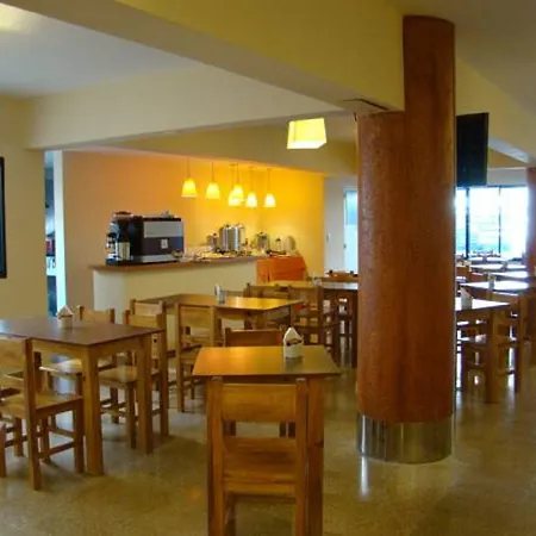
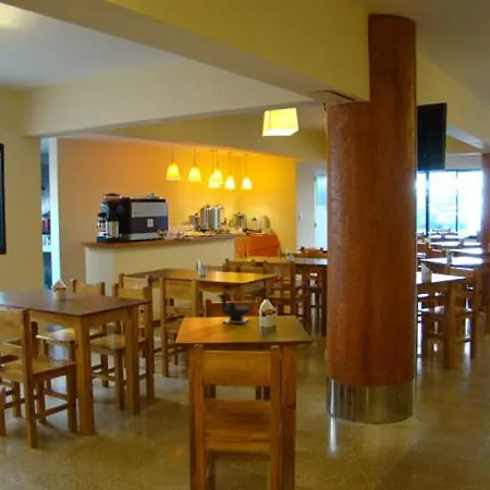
+ teapot [216,292,252,324]
